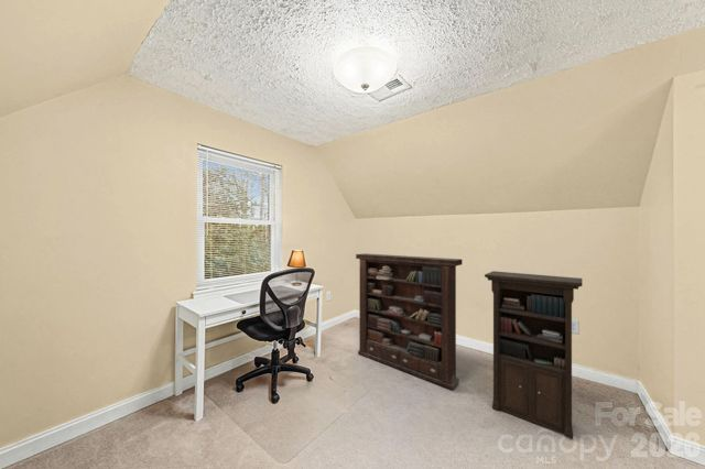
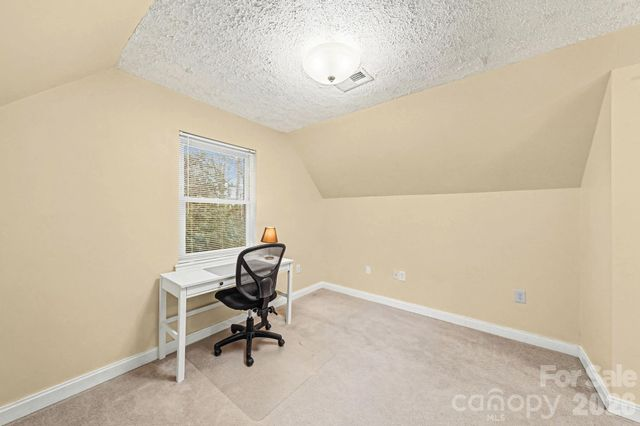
- bookcase [355,252,584,440]
